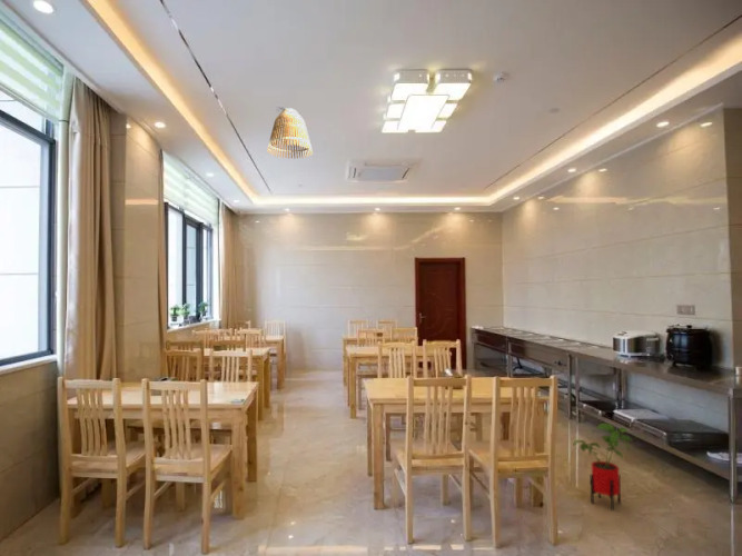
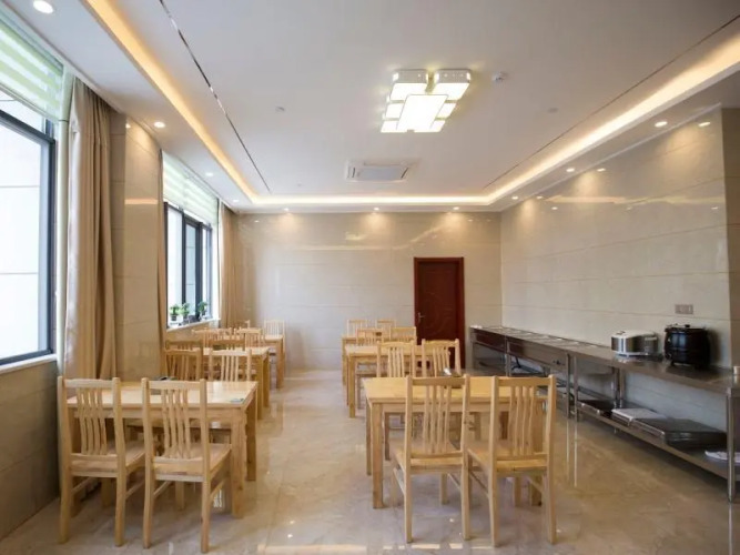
- lamp shade [266,107,314,160]
- house plant [573,421,633,512]
